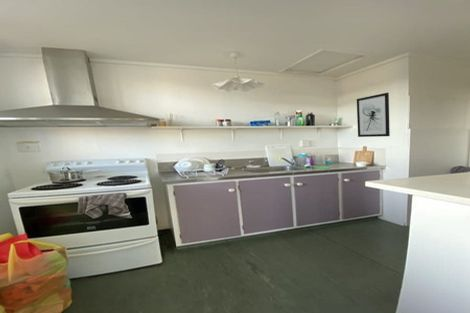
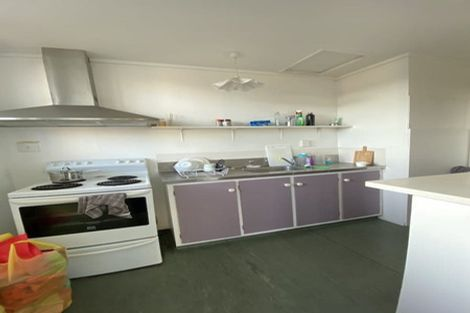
- wall art [356,92,391,138]
